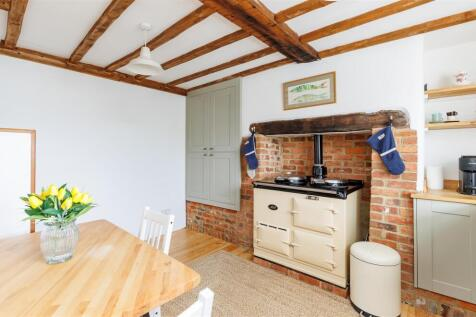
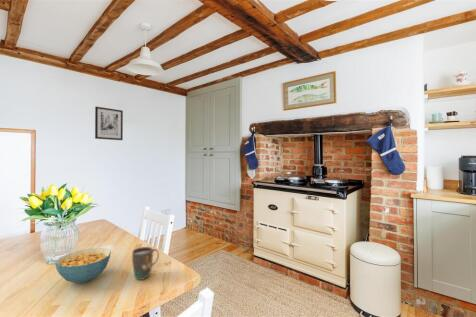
+ wall art [94,106,124,141]
+ cereal bowl [54,247,112,284]
+ mug [131,246,160,281]
